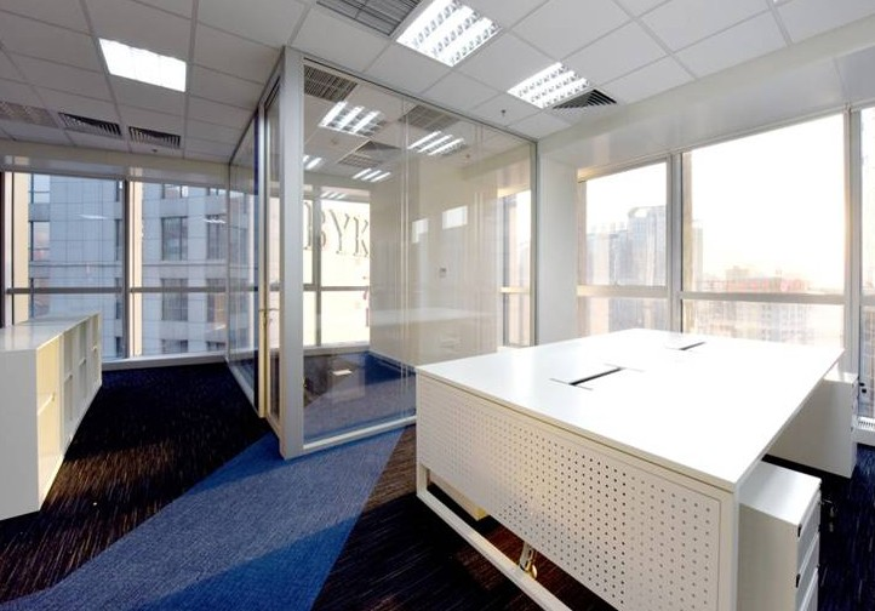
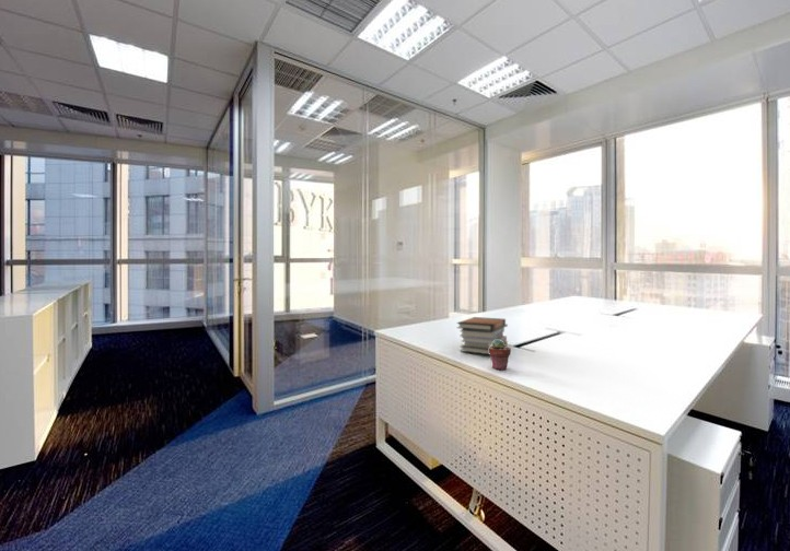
+ book stack [456,316,509,355]
+ potted succulent [489,340,512,371]
